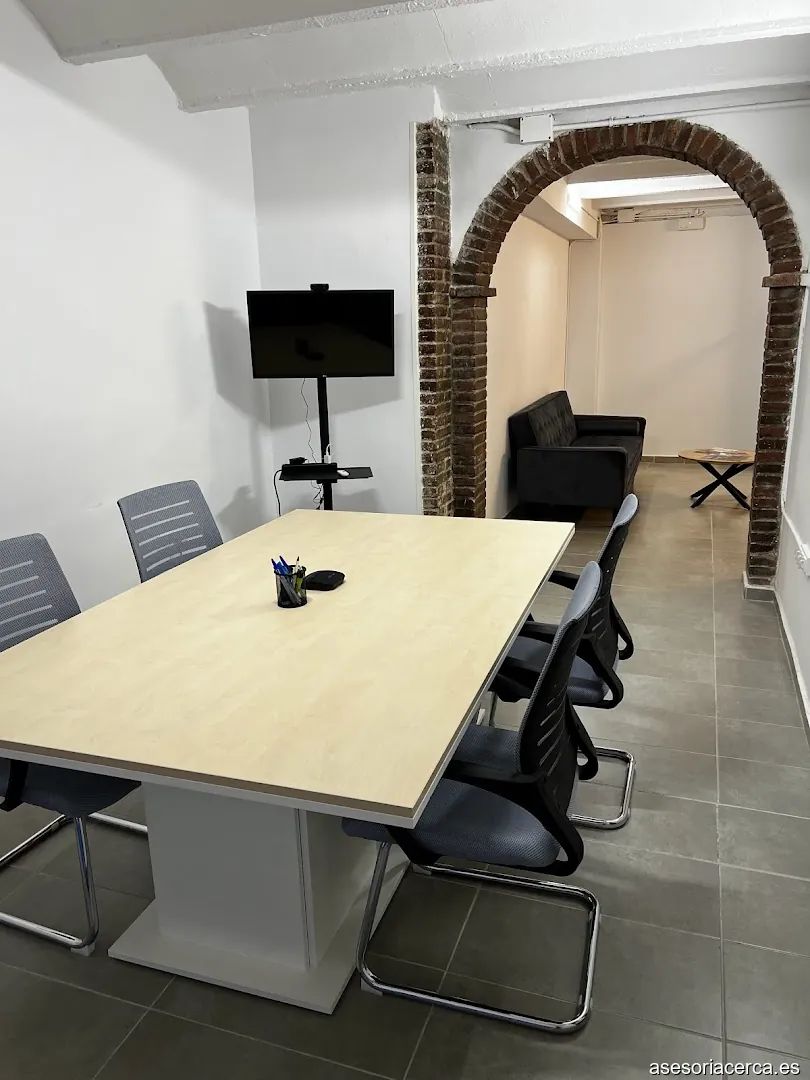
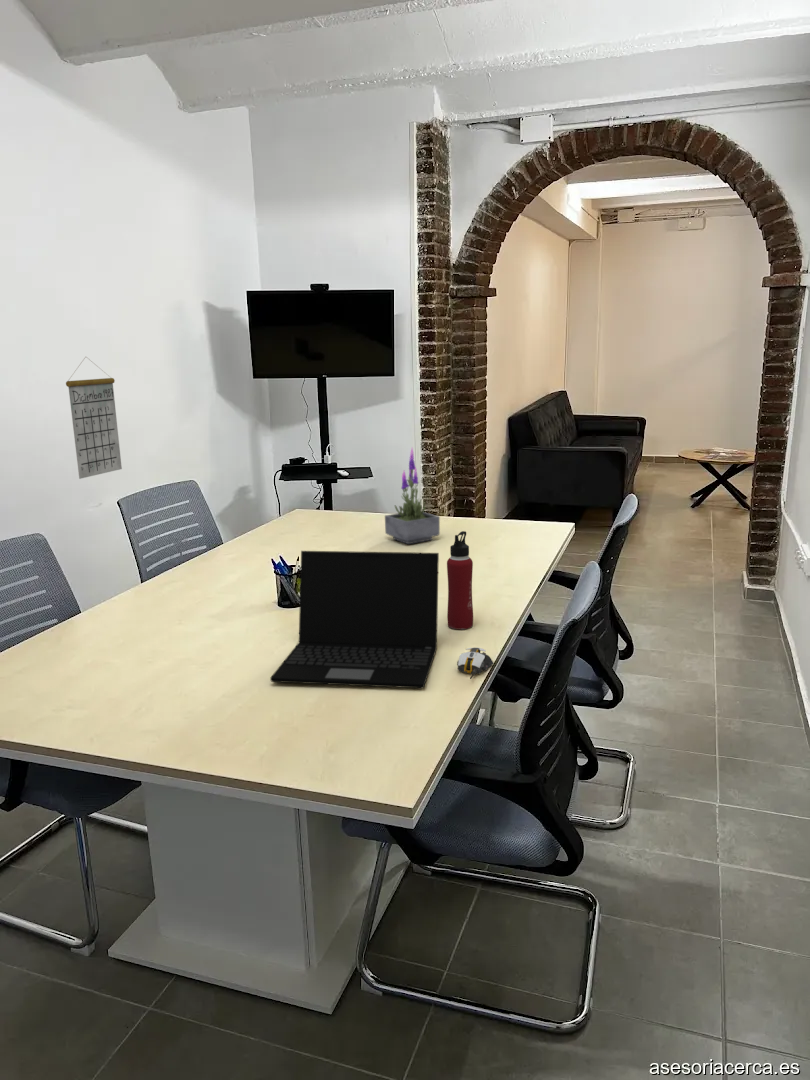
+ laptop [269,550,440,689]
+ potted plant [384,446,441,545]
+ computer mouse [456,647,495,680]
+ water bottle [446,530,474,630]
+ calendar [65,357,123,480]
